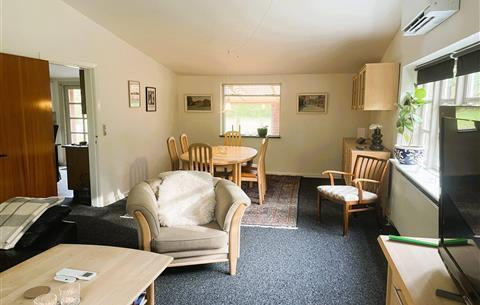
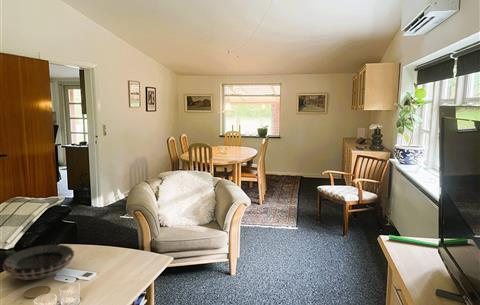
+ decorative bowl [1,244,75,280]
